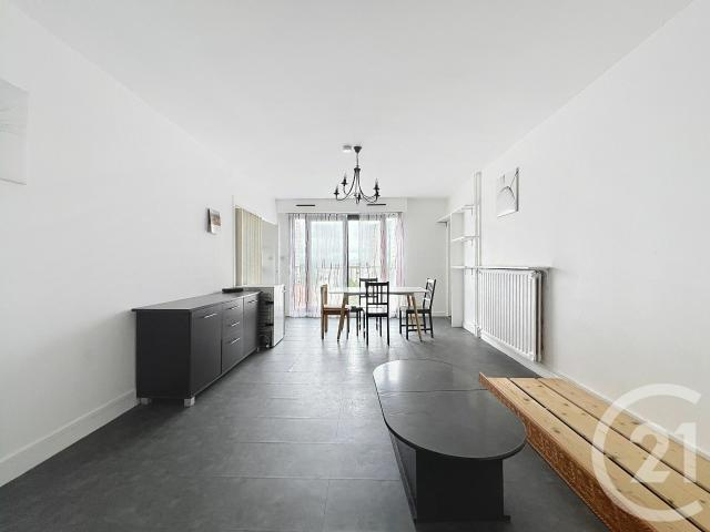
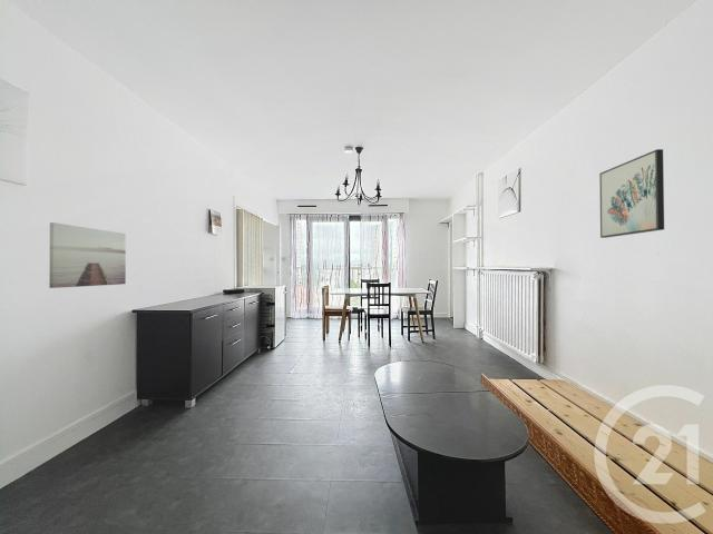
+ wall art [48,221,127,289]
+ wall art [598,148,665,239]
